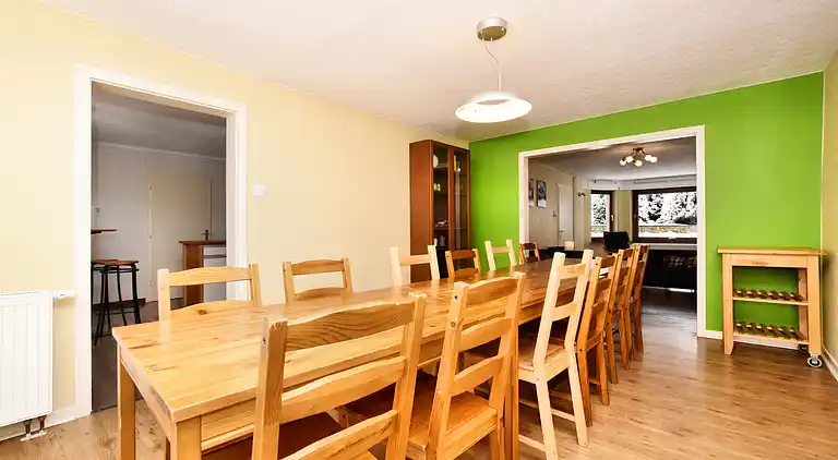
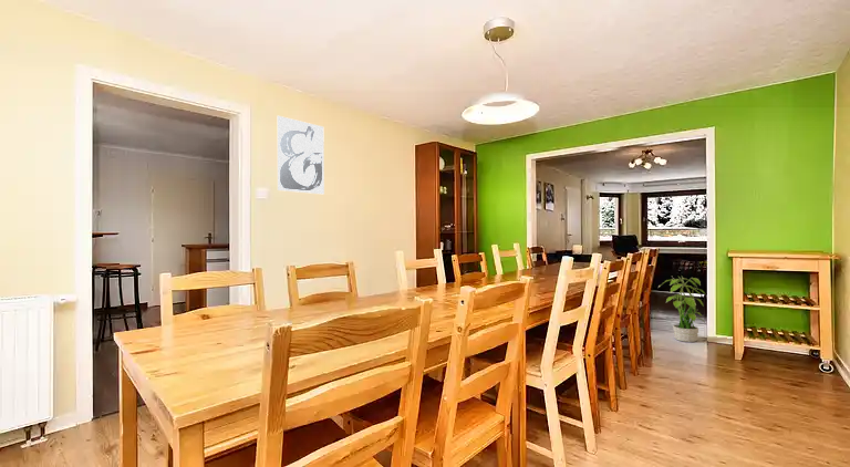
+ wall art [277,115,325,195]
+ potted plant [657,276,706,343]
